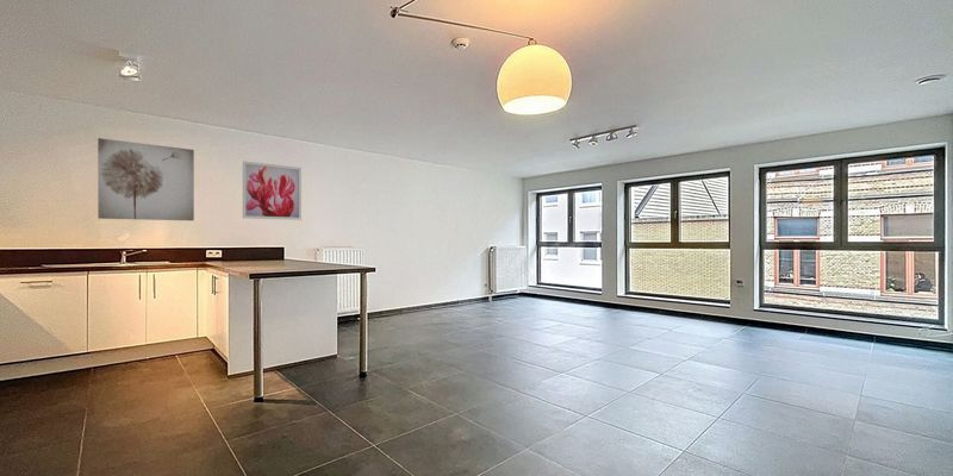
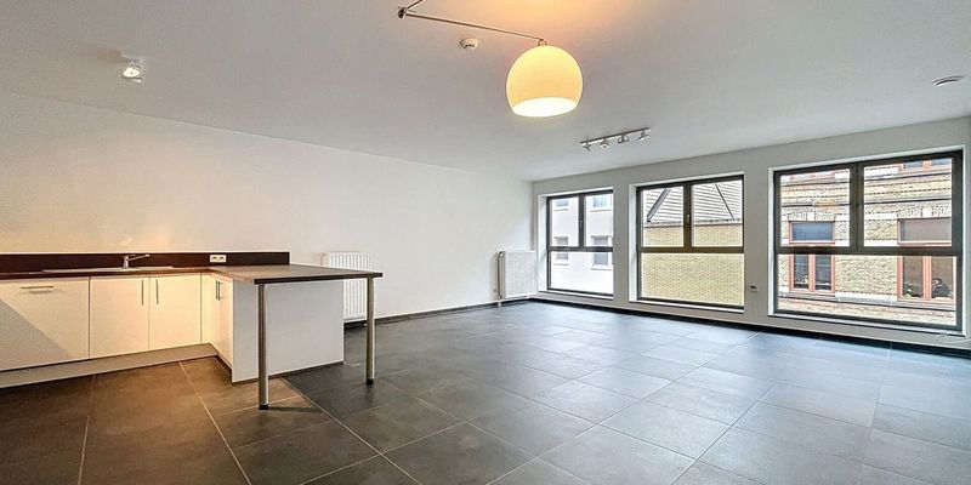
- wall art [242,159,303,221]
- wall art [96,137,195,221]
